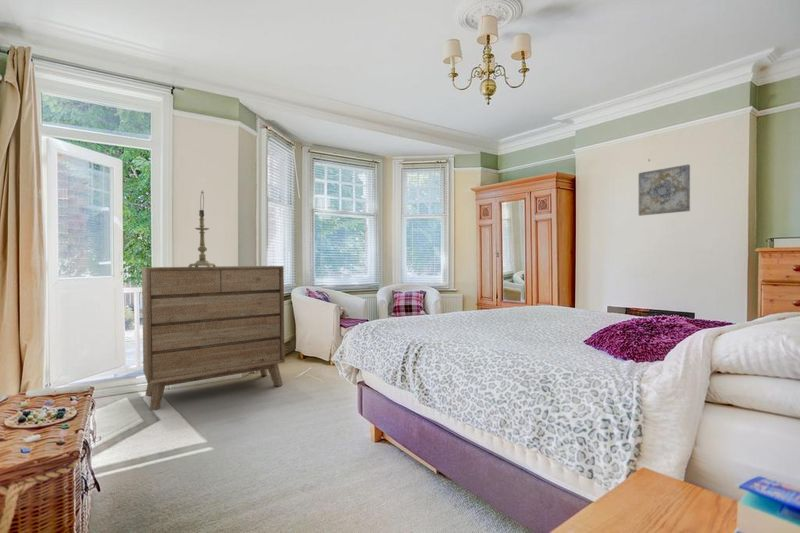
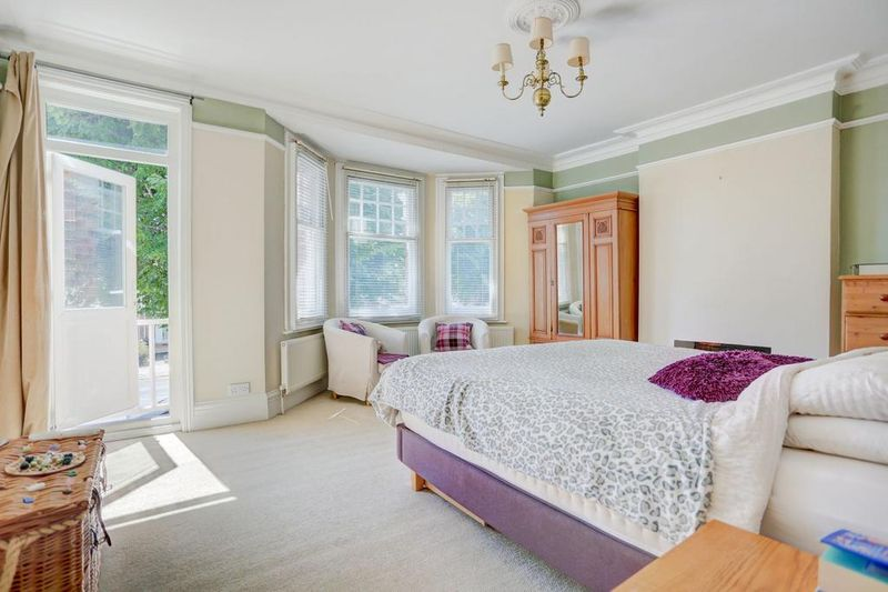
- wall art [638,163,691,217]
- table lamp [187,189,217,267]
- dresser [141,265,286,411]
